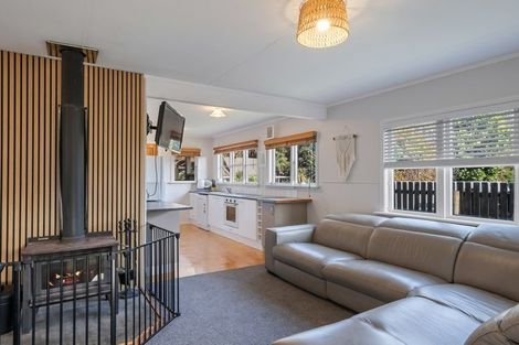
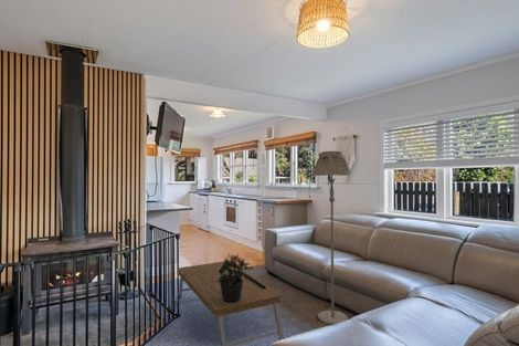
+ floor lamp [311,150,352,326]
+ potted plant [216,252,254,304]
+ coffee table [178,260,285,346]
